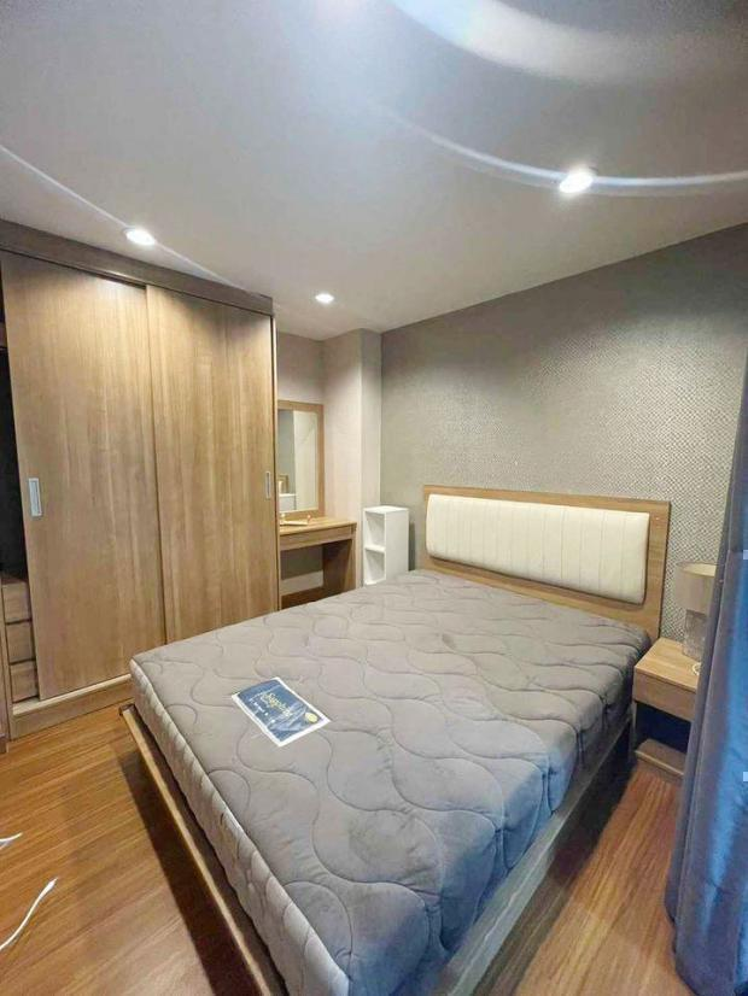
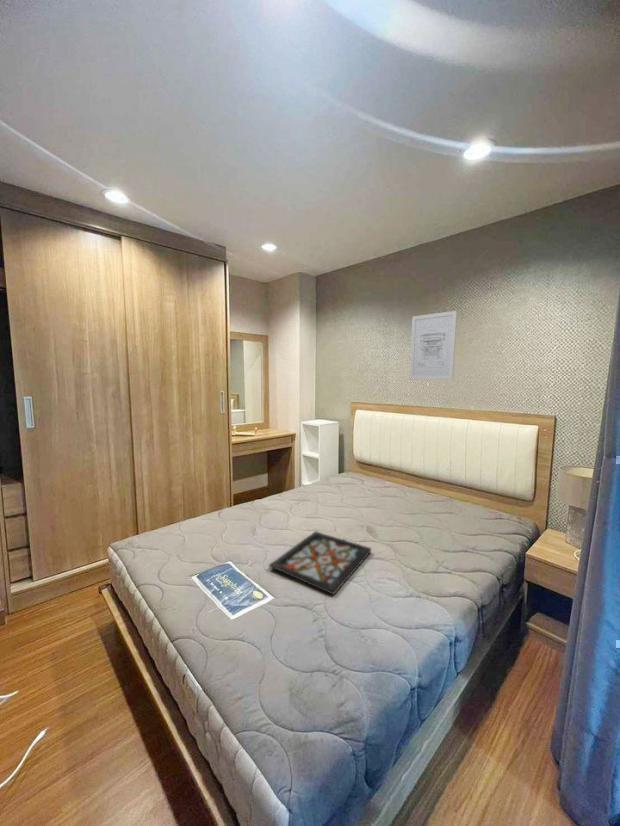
+ wall art [409,310,458,381]
+ decorative tray [268,530,372,595]
